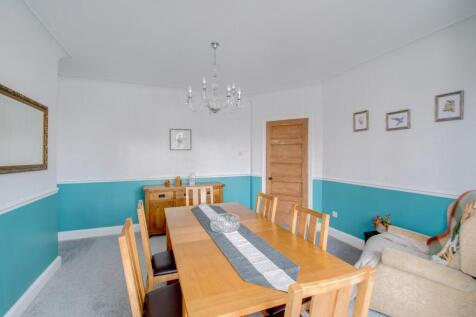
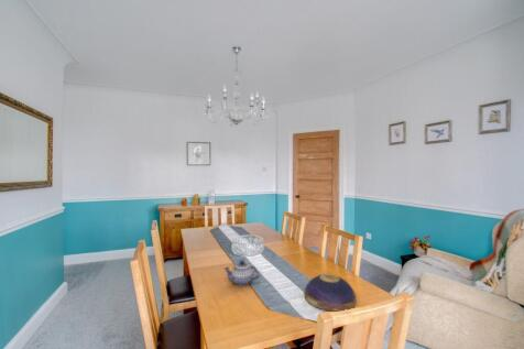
+ teapot [223,260,261,287]
+ decorative bowl [303,273,358,313]
